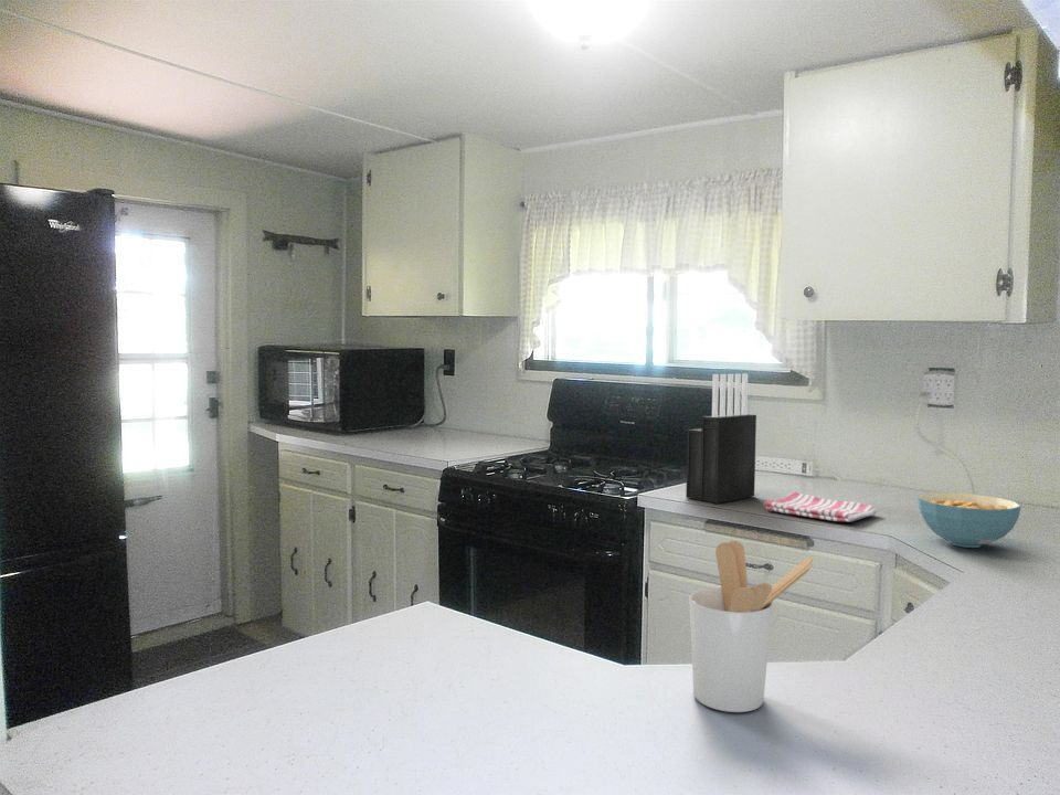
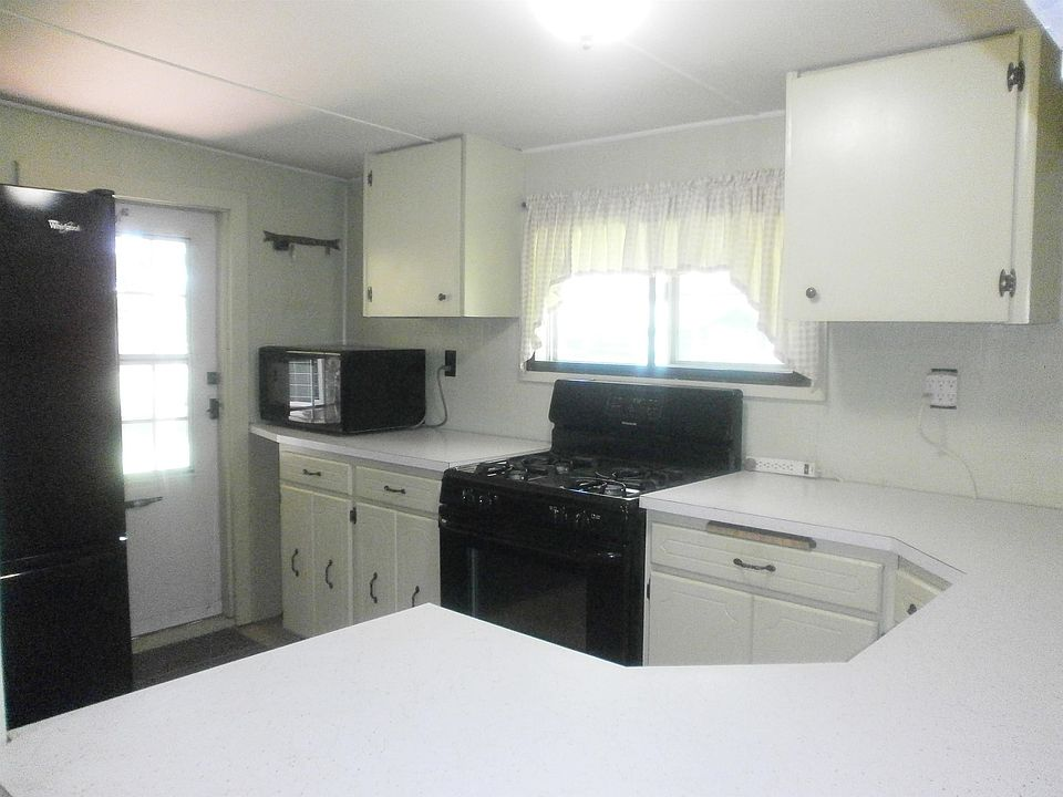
- utensil holder [688,540,814,713]
- dish towel [763,490,878,523]
- knife block [685,372,757,505]
- cereal bowl [916,491,1022,549]
